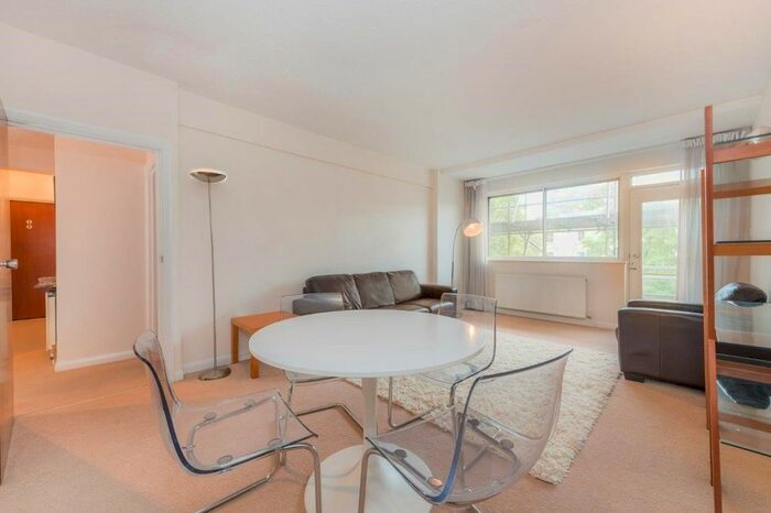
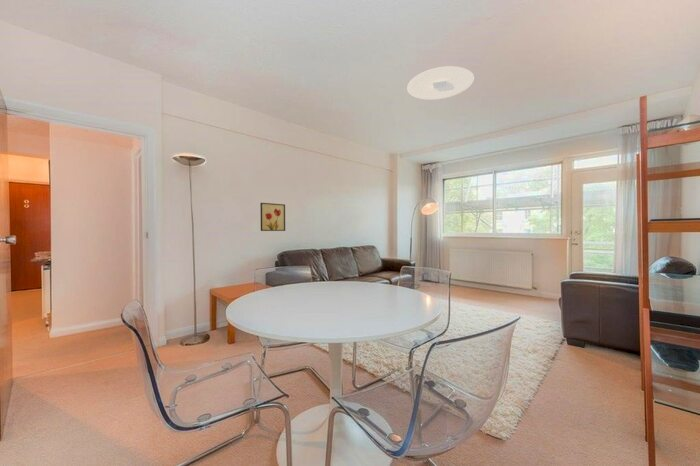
+ ceiling light [406,65,475,101]
+ wall art [259,202,286,232]
